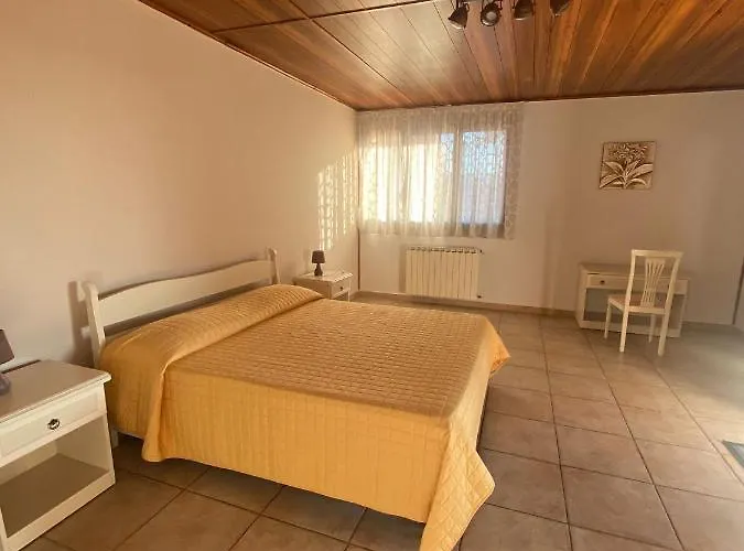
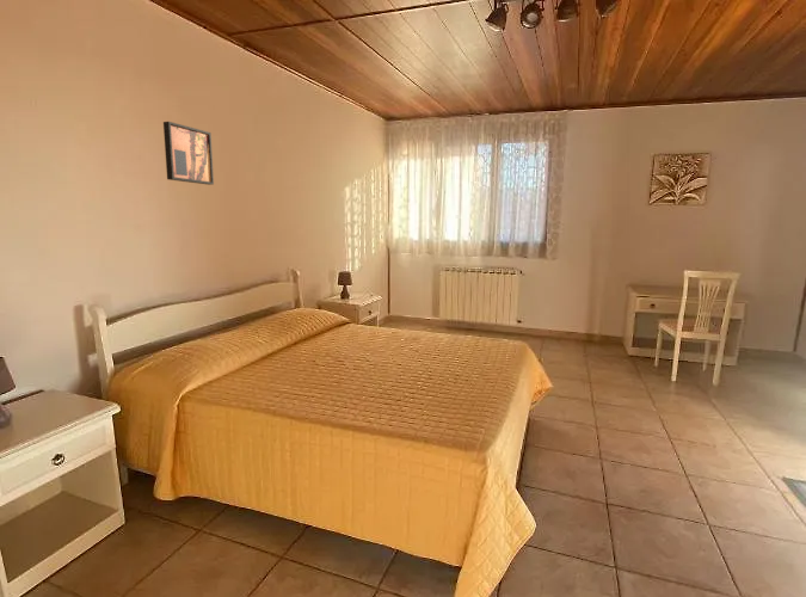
+ wall art [162,121,215,186]
